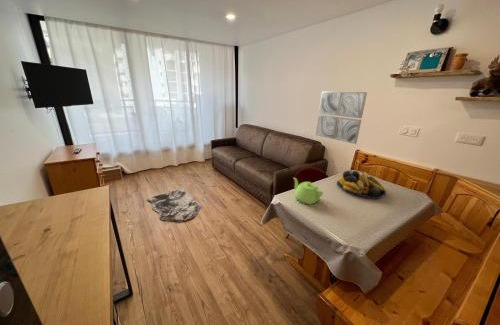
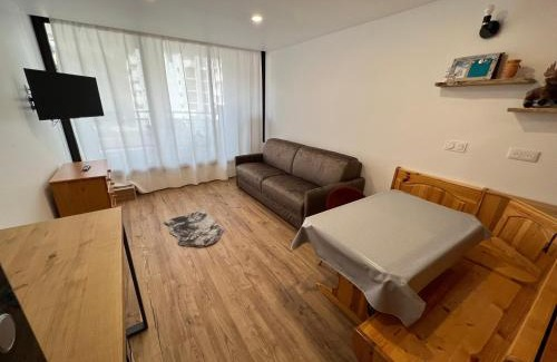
- wall art [315,90,368,145]
- teapot [293,177,324,205]
- fruit bowl [336,170,388,200]
